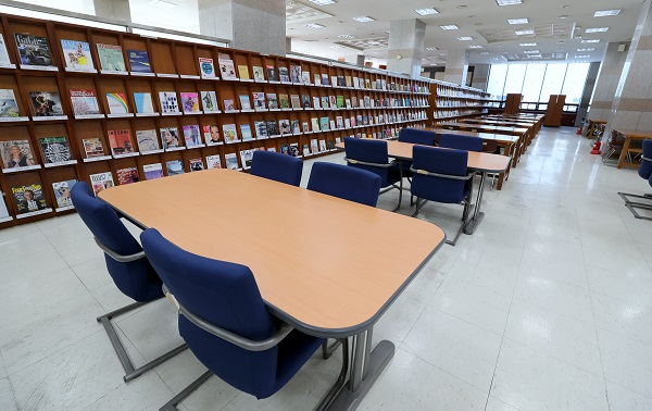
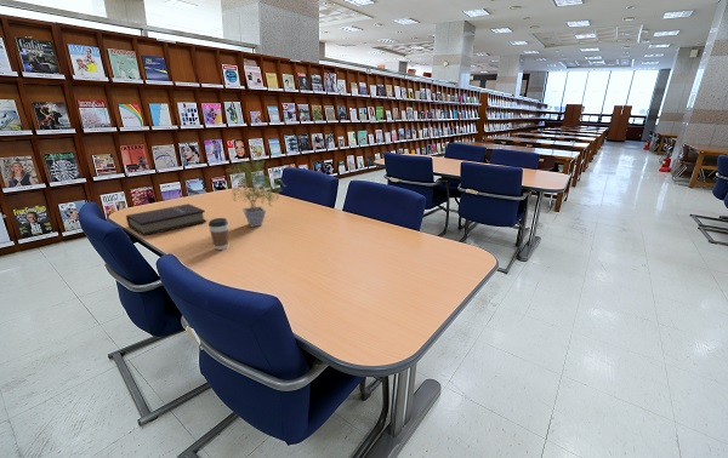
+ book [125,202,207,237]
+ coffee cup [207,217,229,251]
+ potted plant [222,151,288,228]
